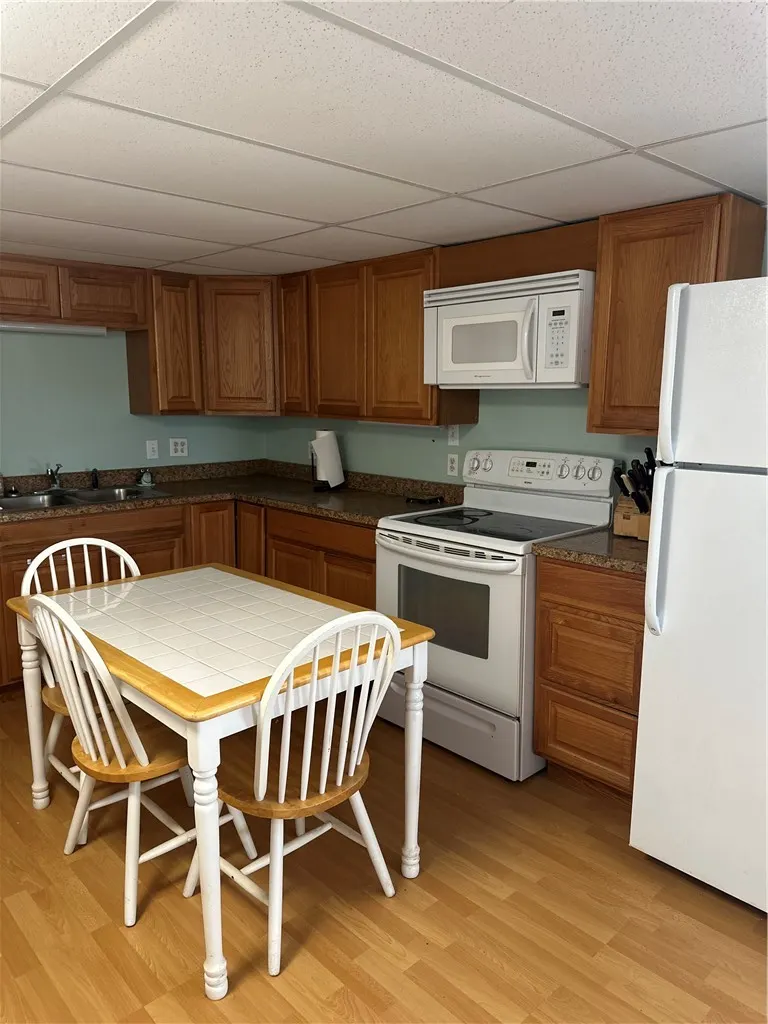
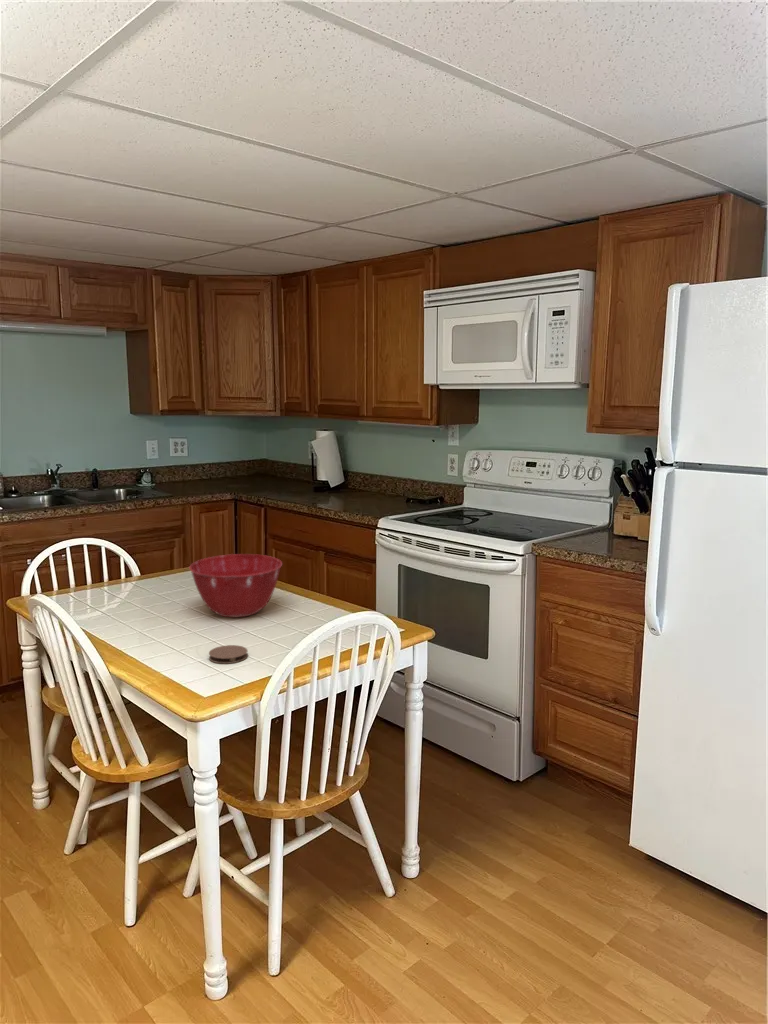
+ mixing bowl [188,553,283,618]
+ coaster [208,644,249,664]
